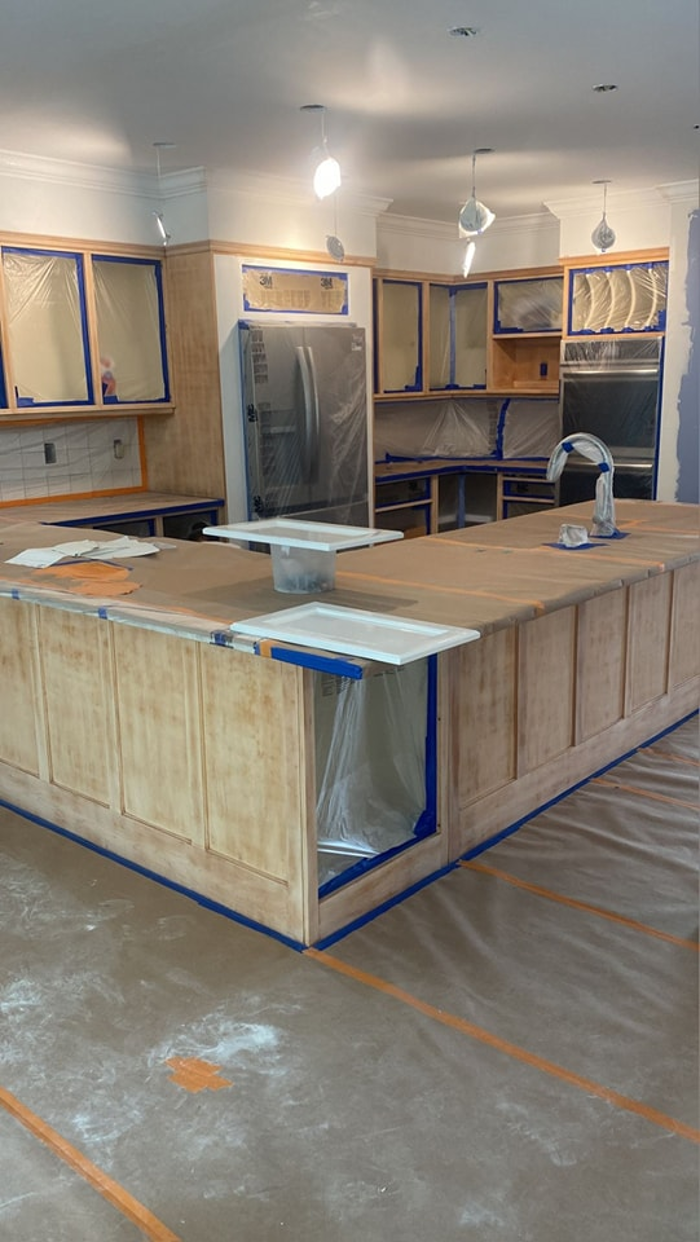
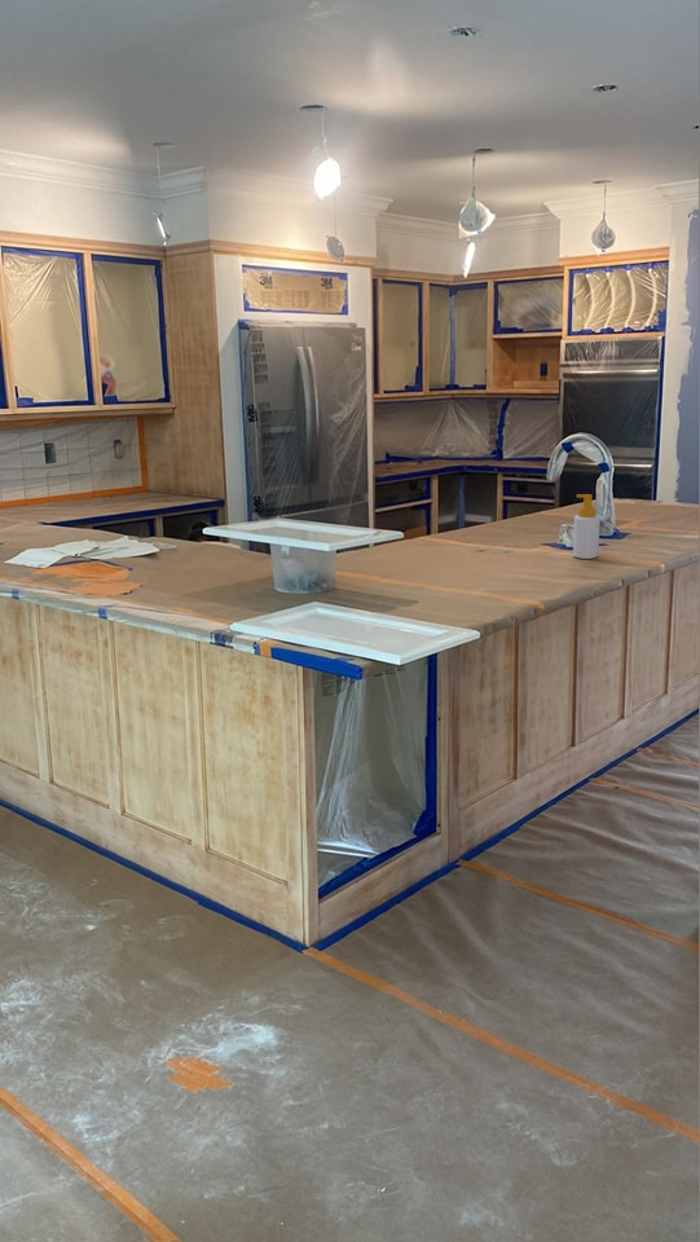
+ soap bottle [572,494,601,560]
